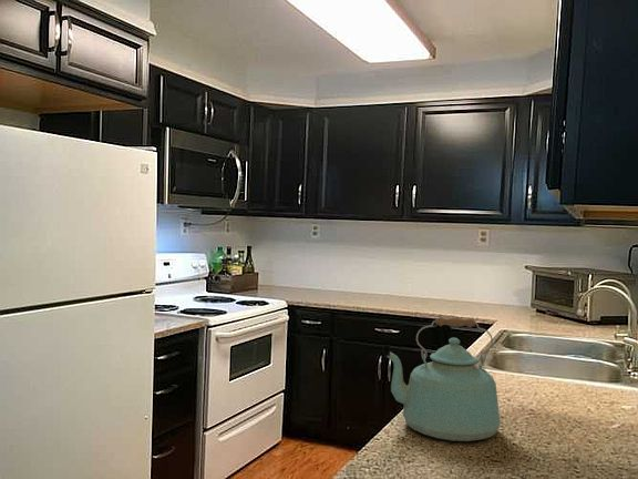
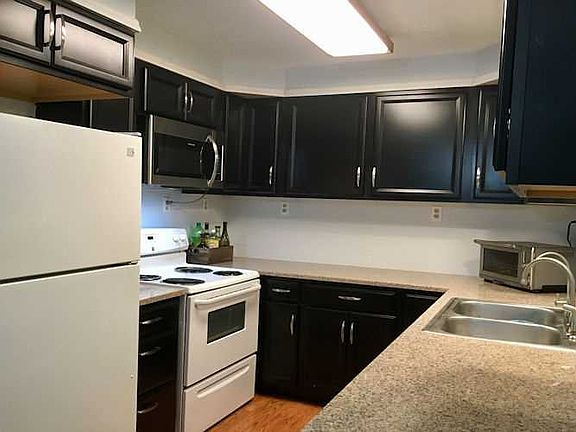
- kettle [385,316,502,442]
